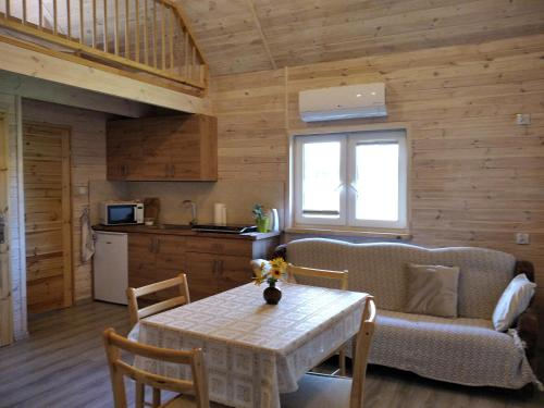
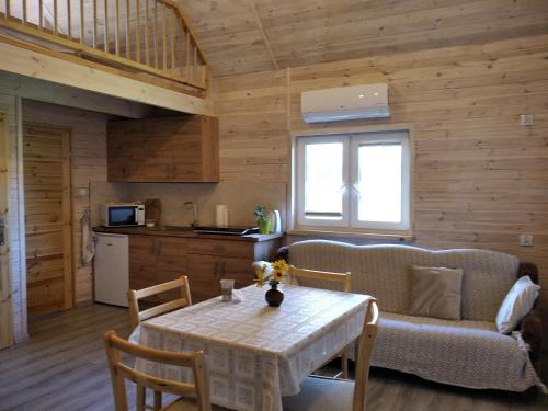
+ cup [219,278,244,302]
